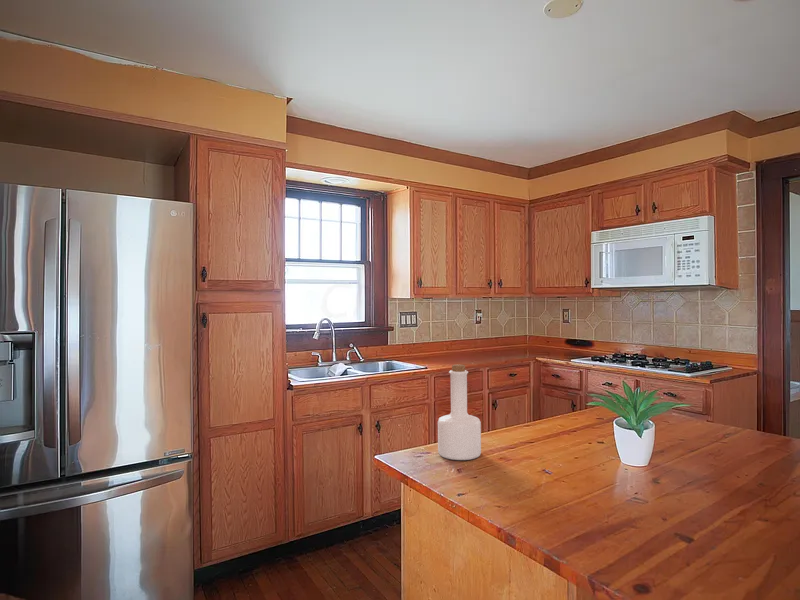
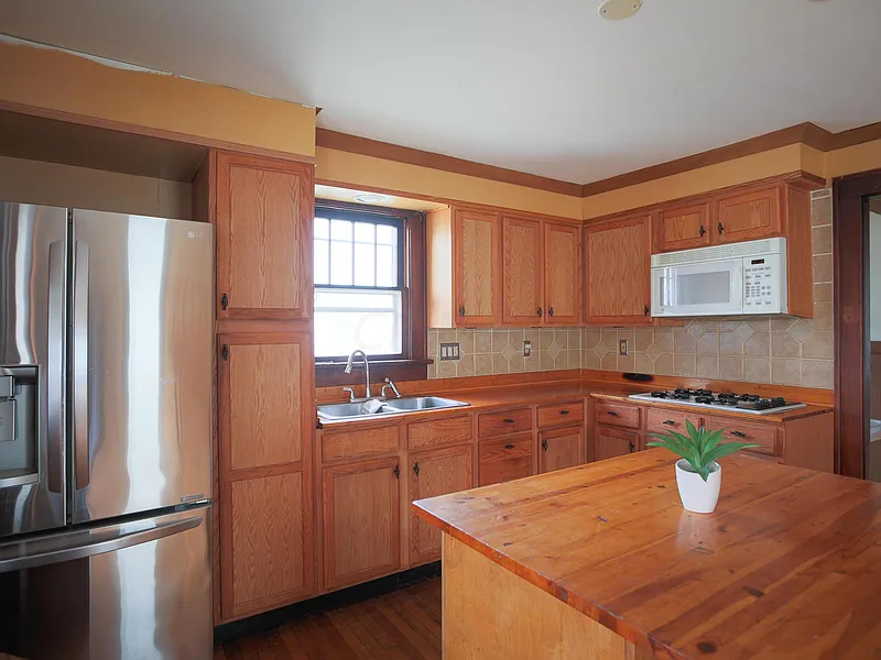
- bottle [437,364,482,461]
